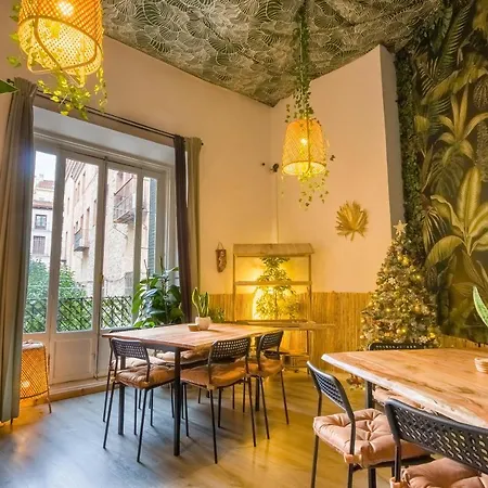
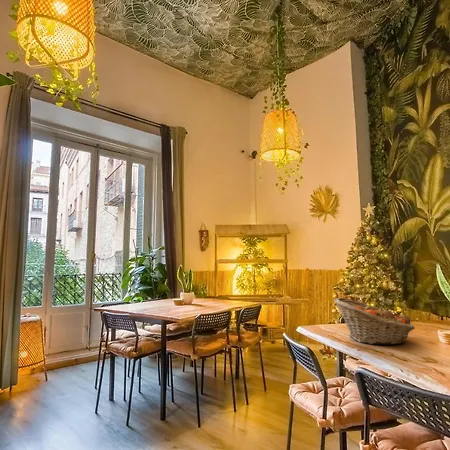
+ fruit basket [333,297,416,346]
